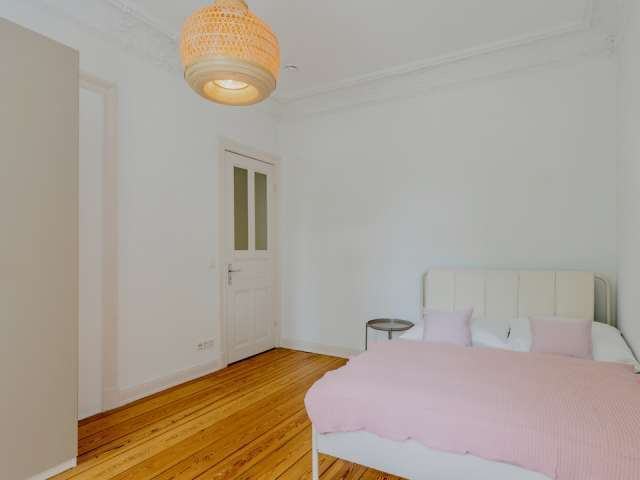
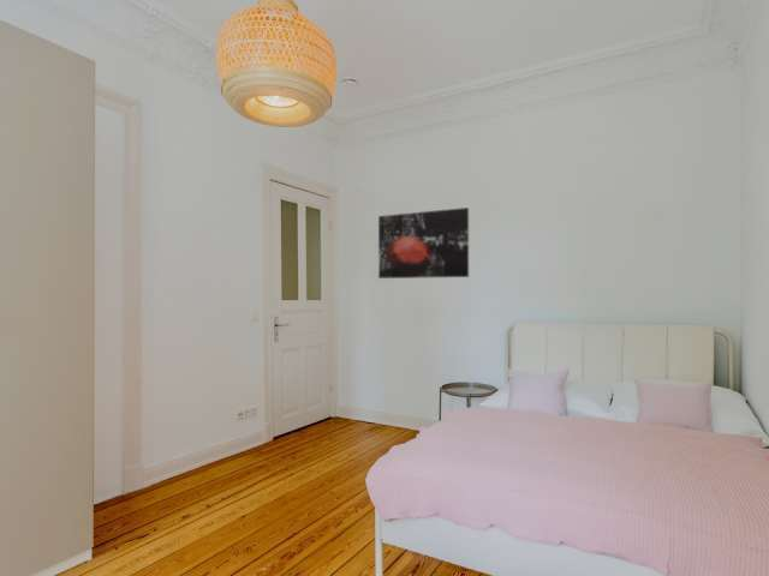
+ wall art [377,206,470,280]
